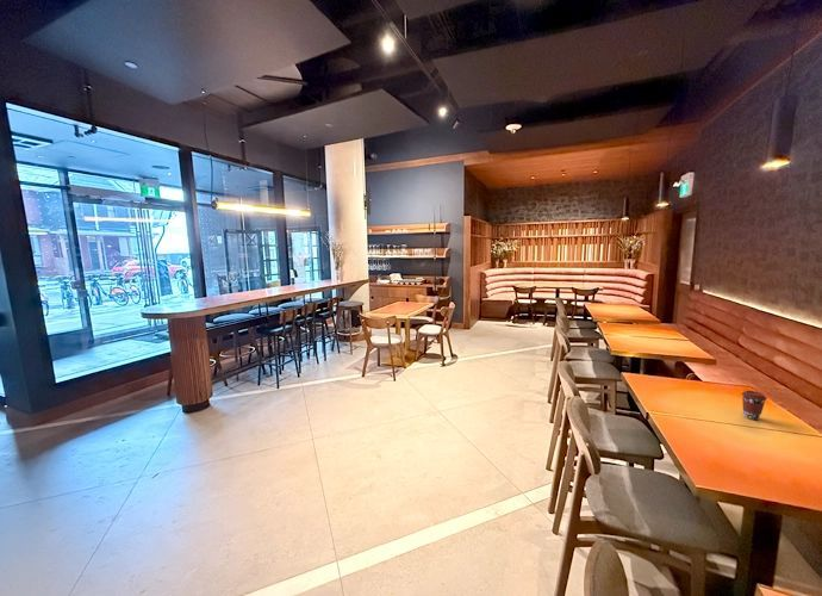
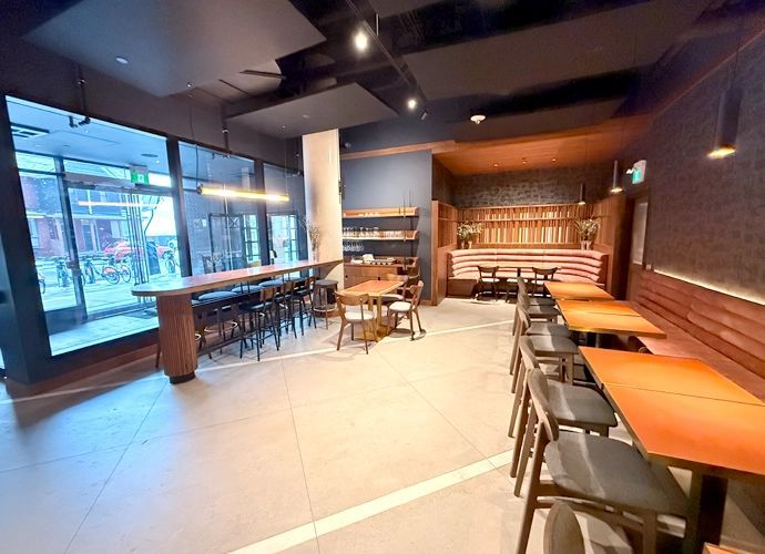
- coffee cup [741,390,768,421]
